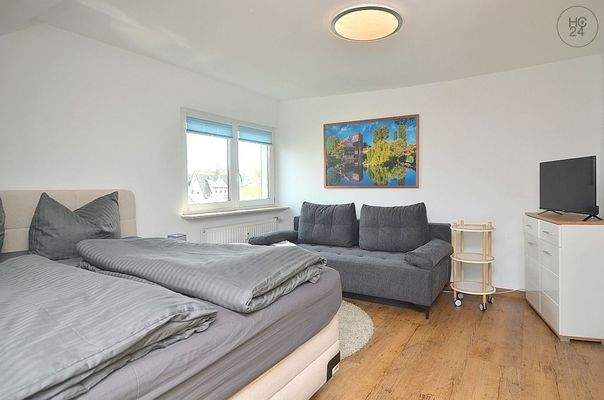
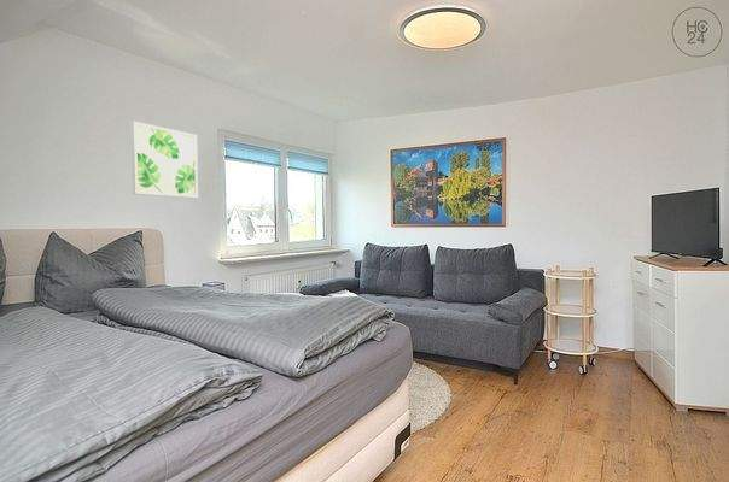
+ wall art [130,120,199,199]
